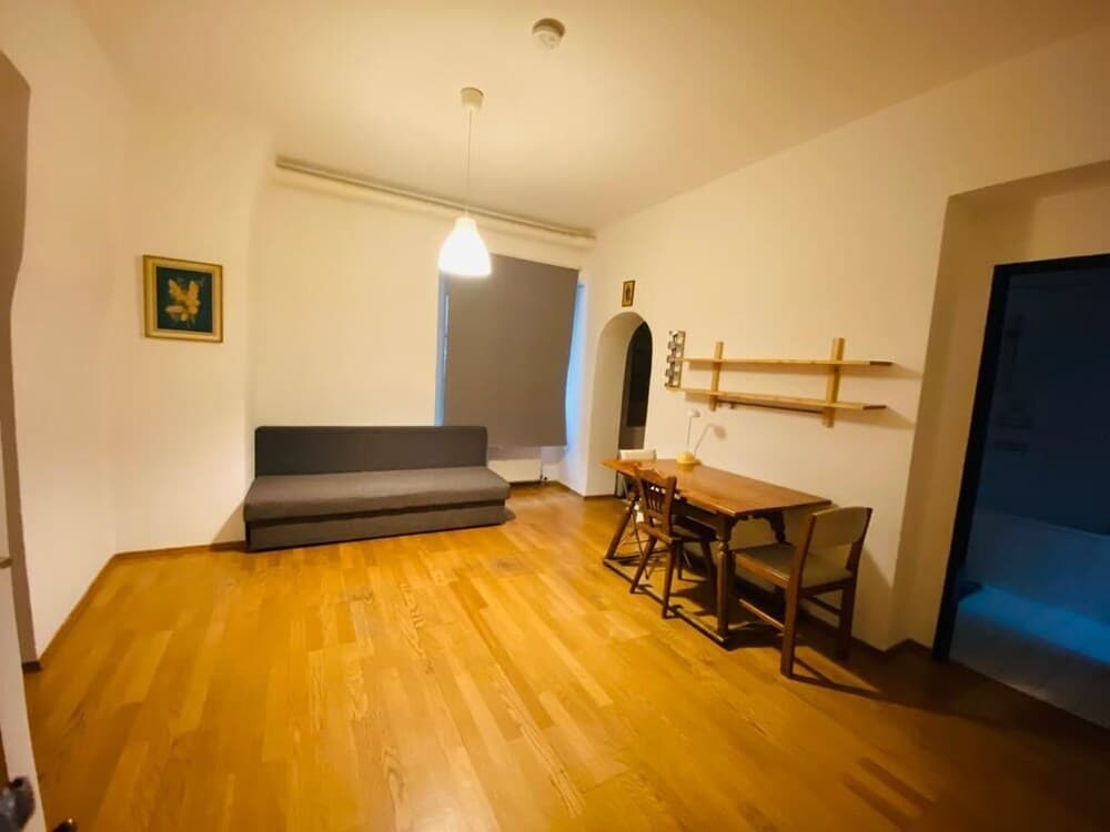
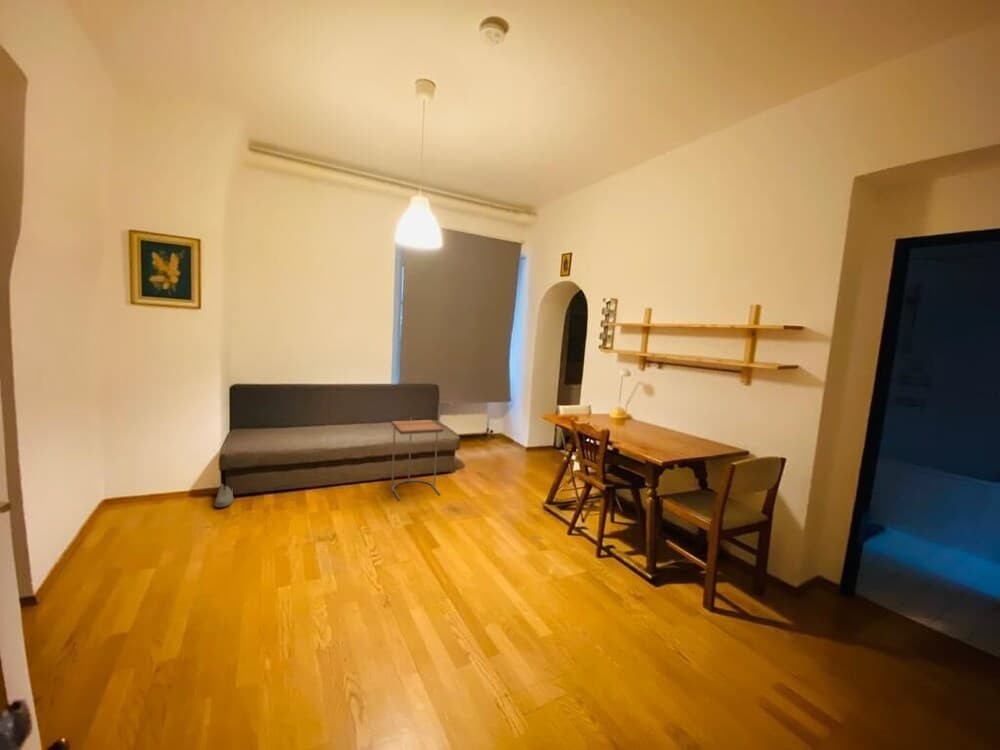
+ shoe [213,482,235,508]
+ side table [390,417,444,501]
